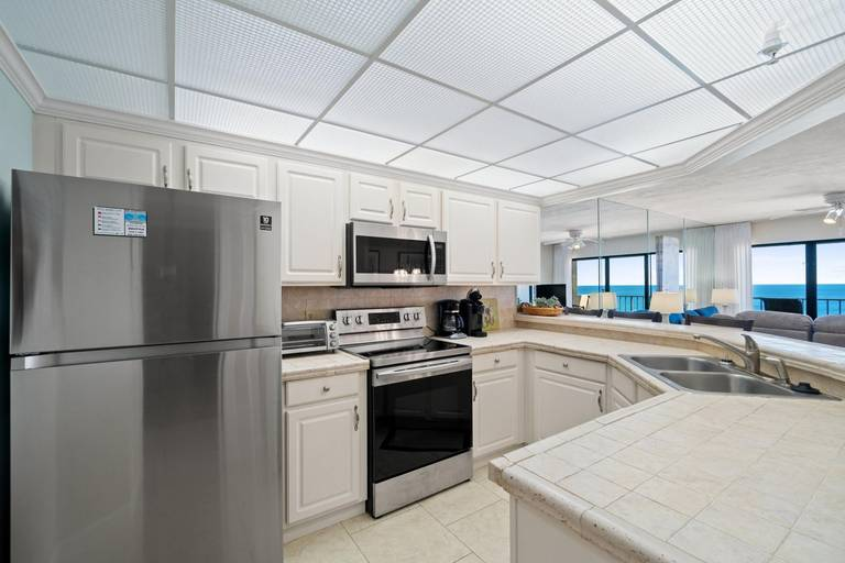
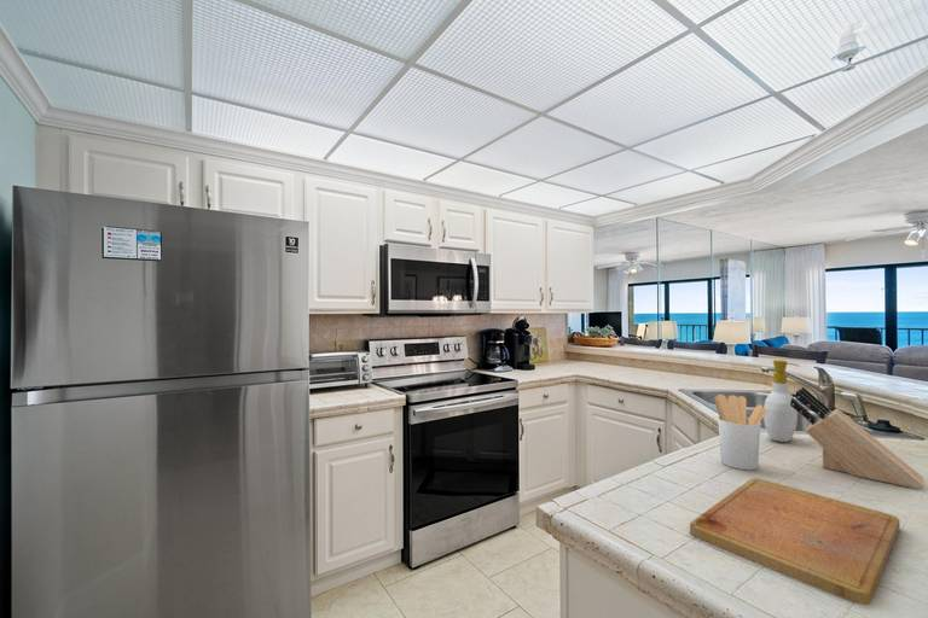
+ knife block [790,386,926,490]
+ utensil holder [714,393,767,471]
+ cutting board [689,477,900,606]
+ soap bottle [762,358,800,443]
